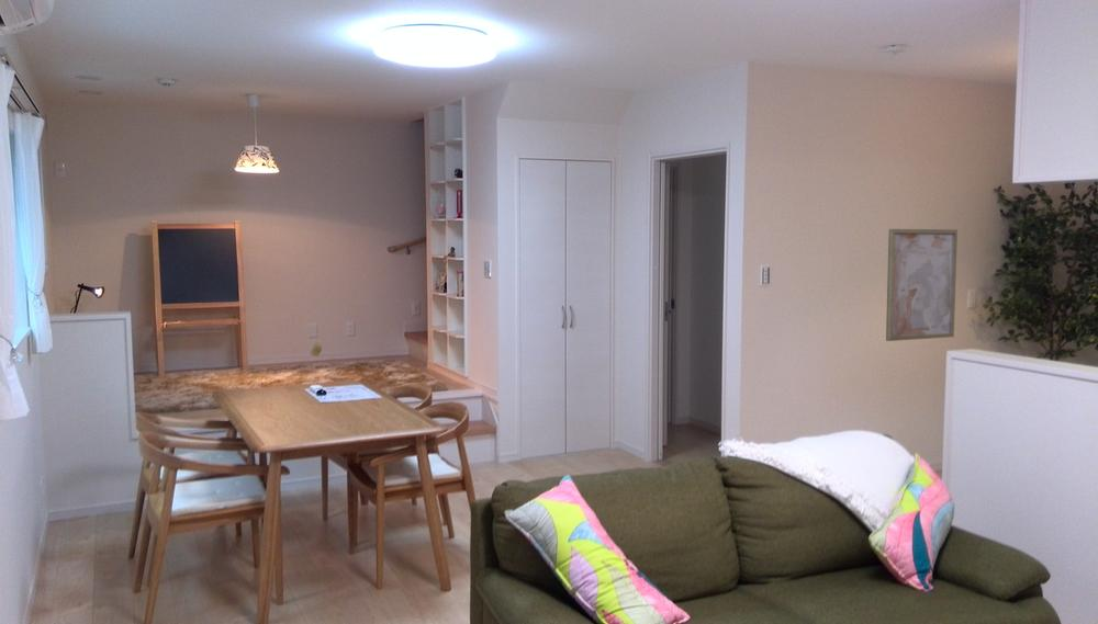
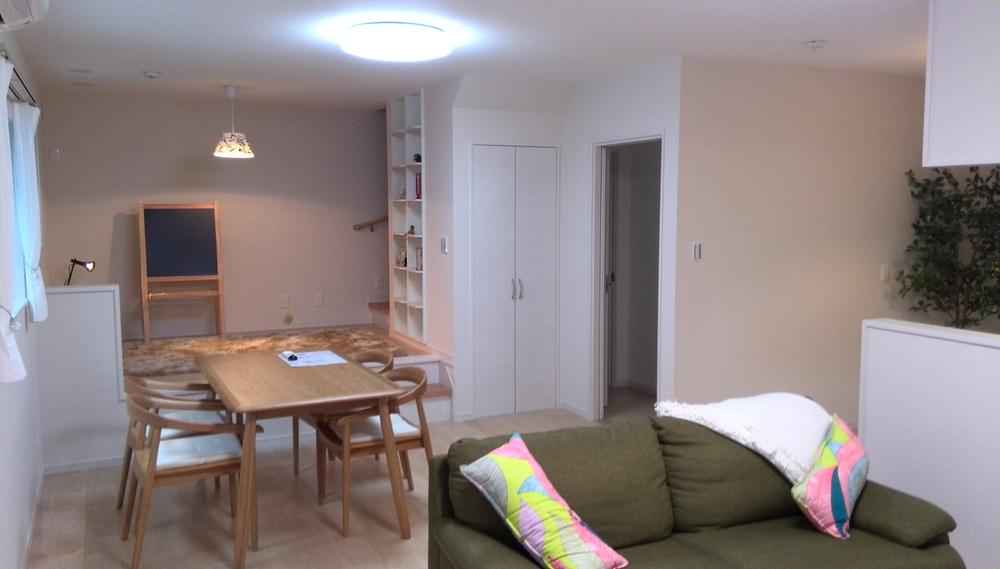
- wall art [885,228,959,342]
